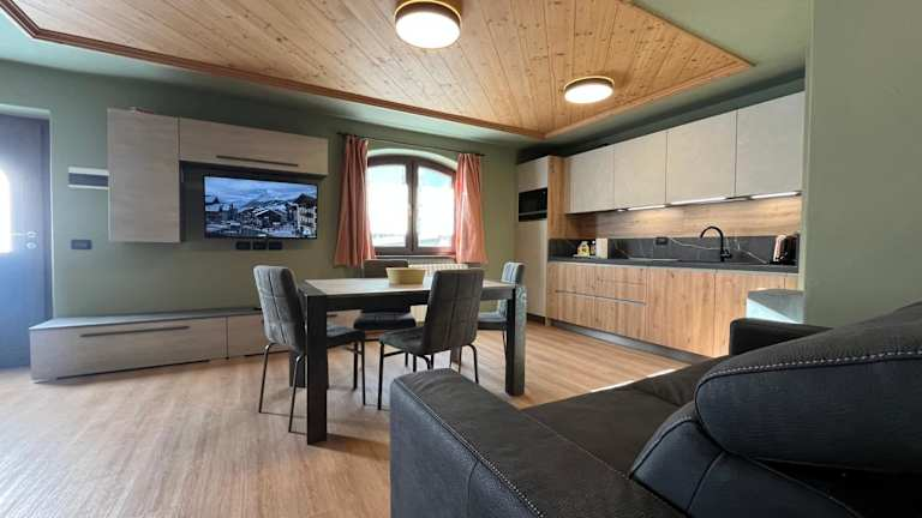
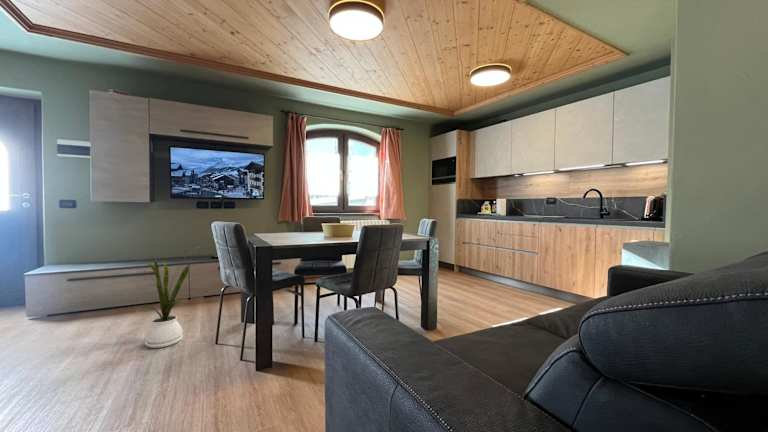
+ house plant [130,245,204,349]
